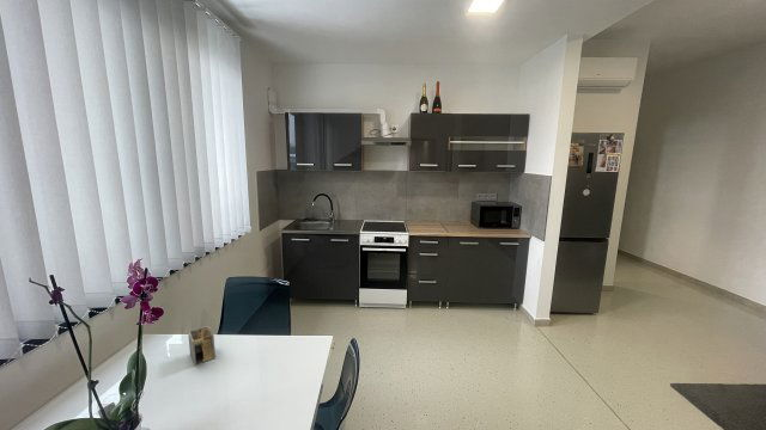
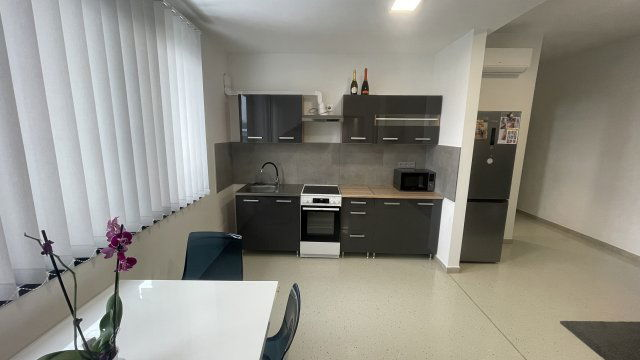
- napkin holder [187,325,217,367]
